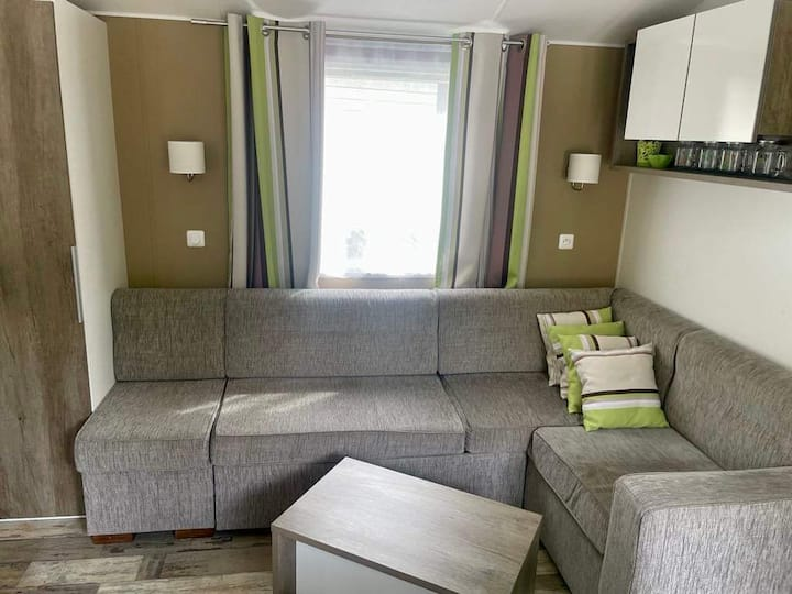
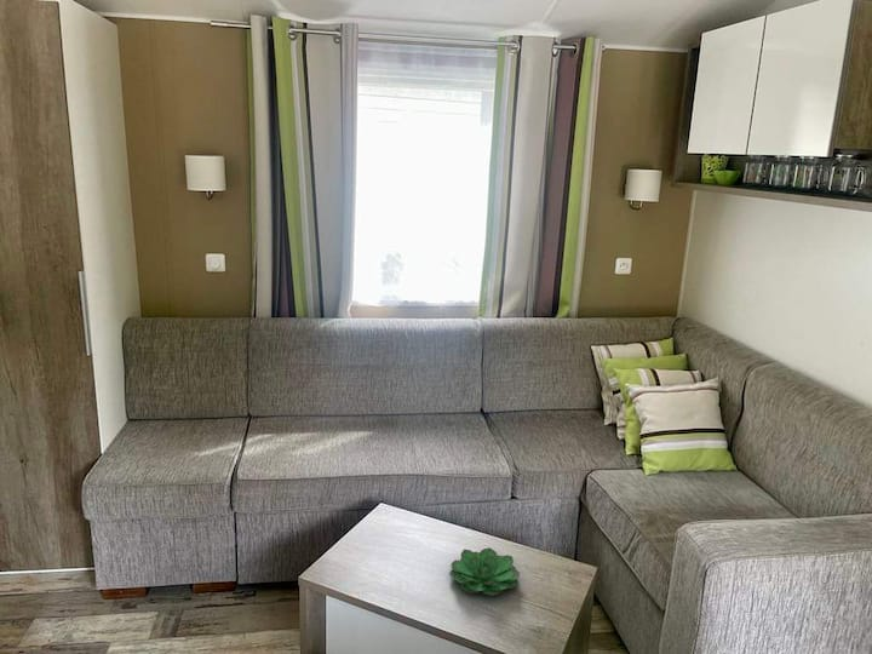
+ succulent plant [448,546,521,596]
